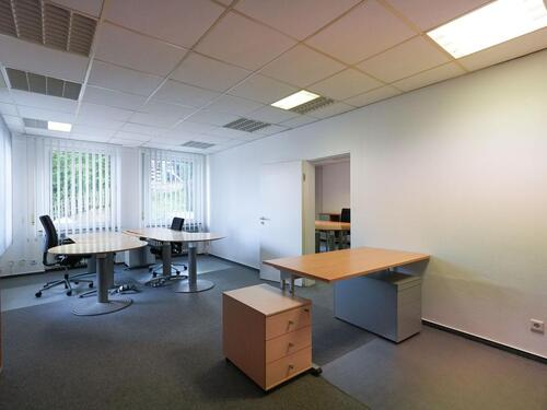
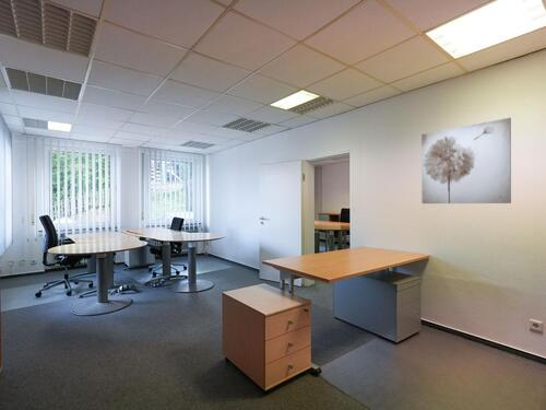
+ wall art [420,117,512,204]
